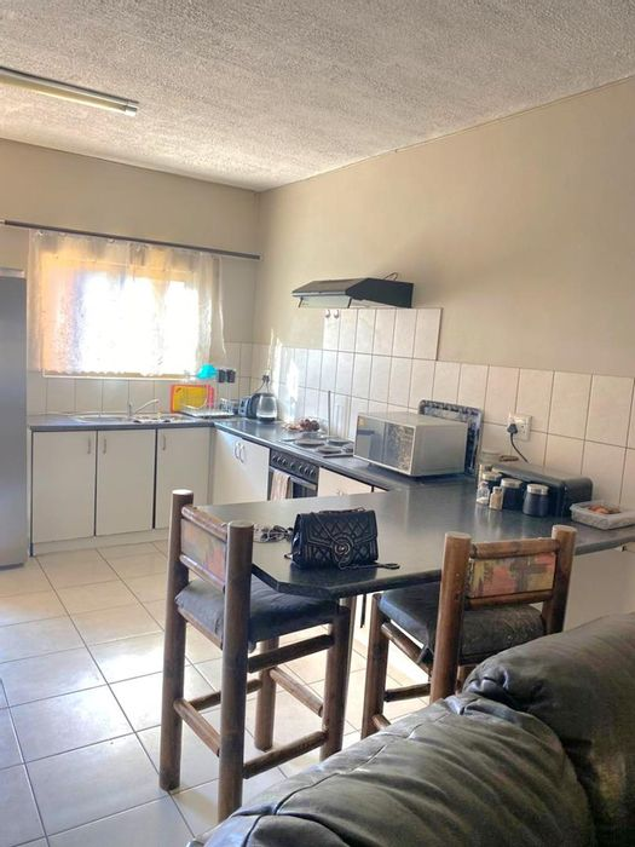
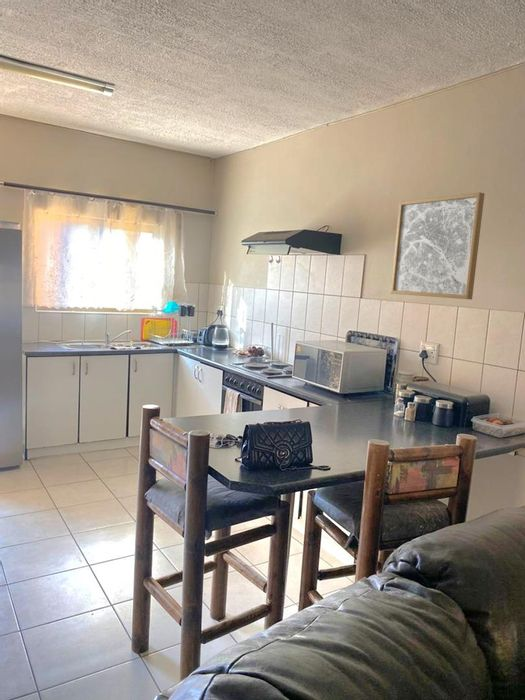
+ wall art [390,191,485,300]
